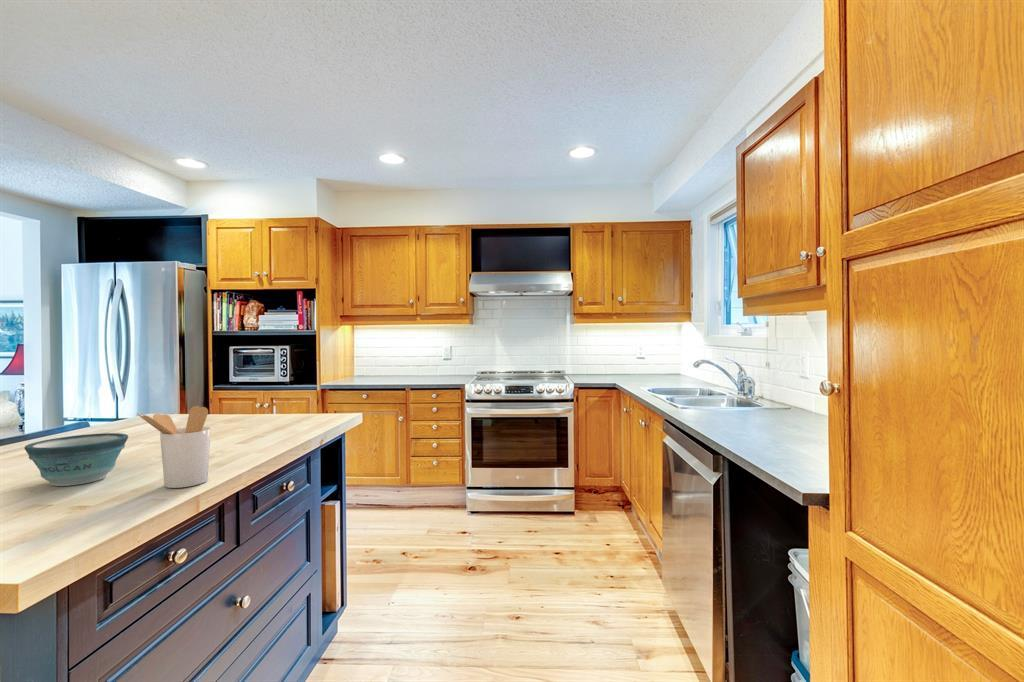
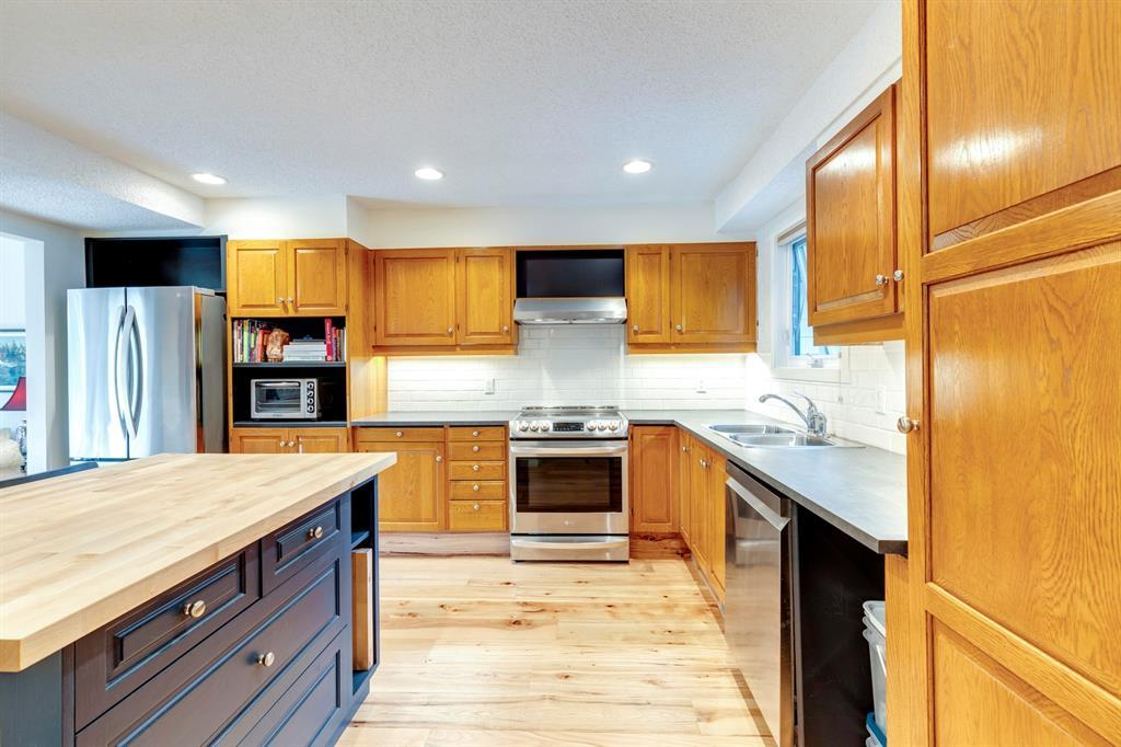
- utensil holder [136,405,212,489]
- bowl [23,432,129,487]
